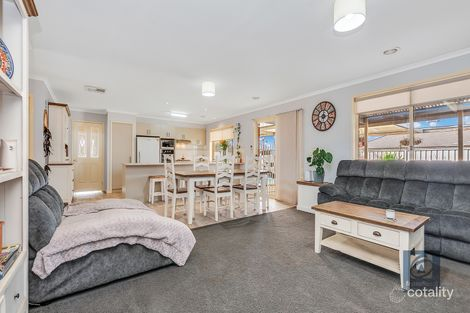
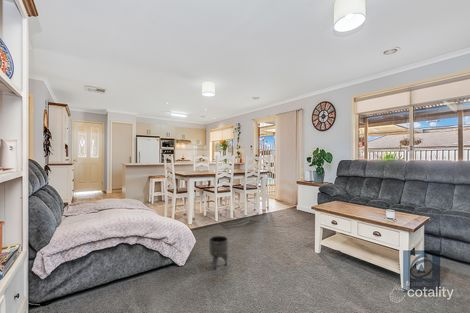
+ planter [208,235,229,270]
